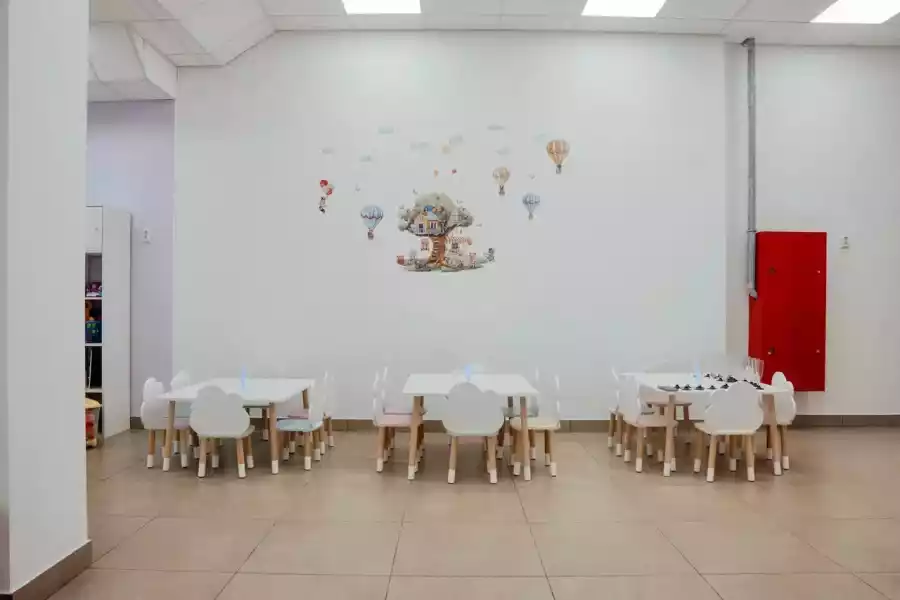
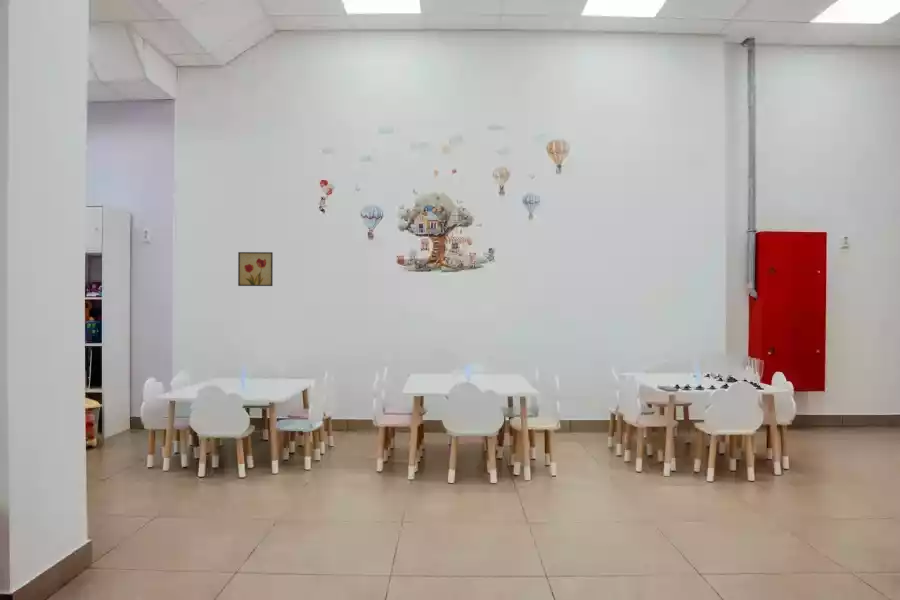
+ wall art [237,251,274,287]
